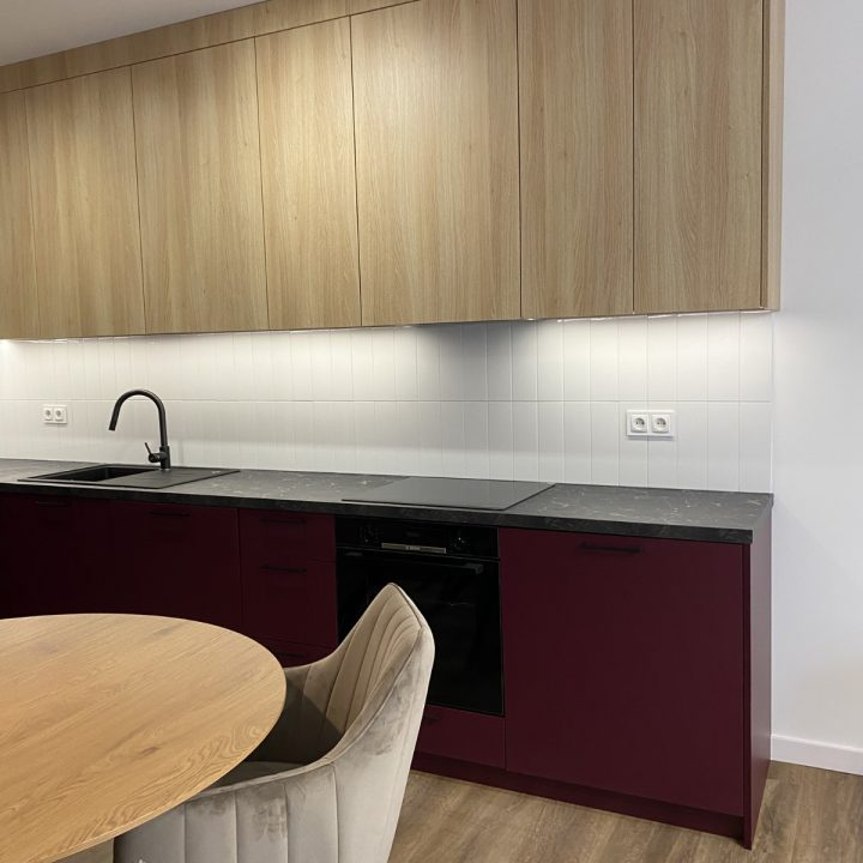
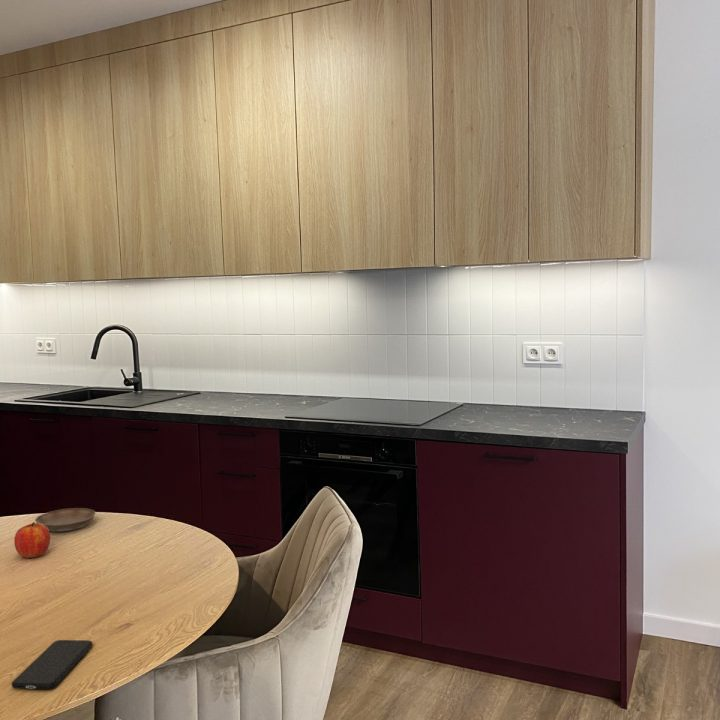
+ smartphone [10,639,94,690]
+ saucer [34,507,97,533]
+ fruit [13,521,51,559]
